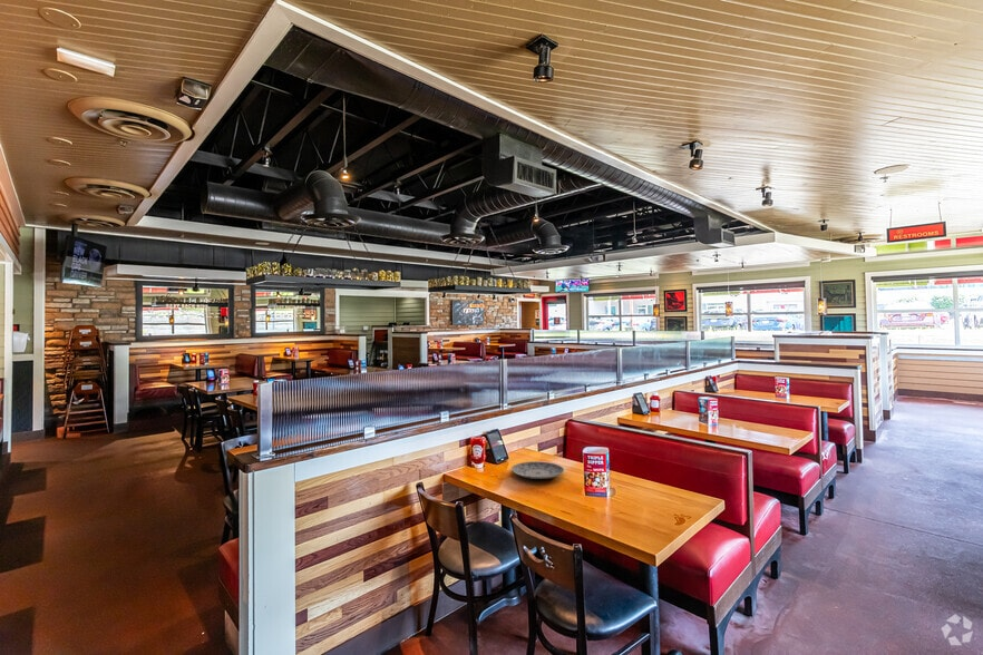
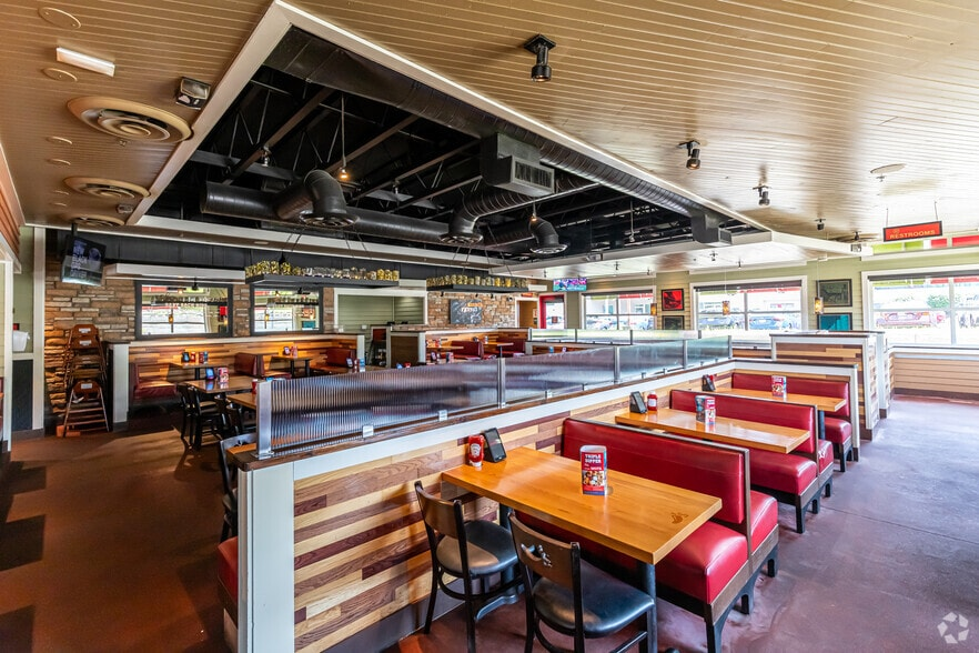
- plate [510,460,565,480]
